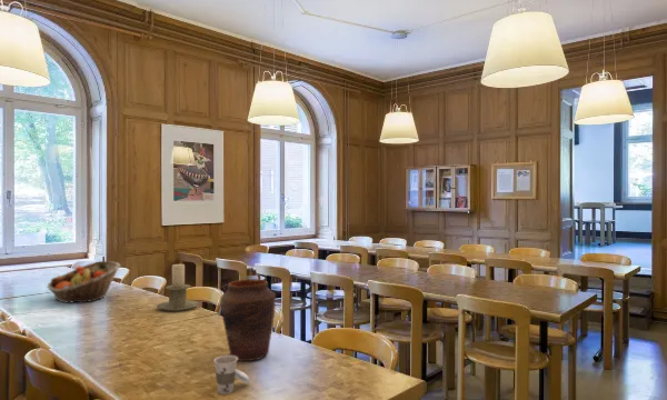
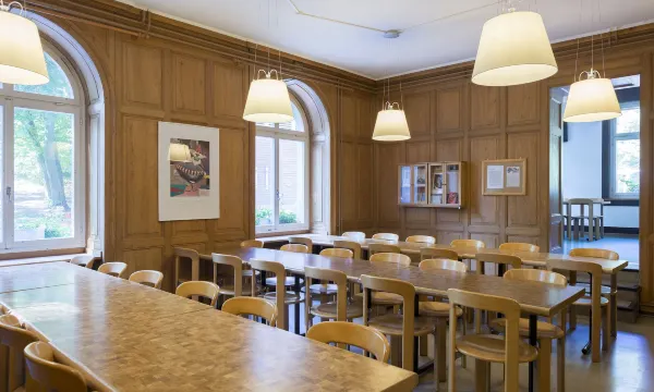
- candle holder [156,263,200,312]
- vase [219,278,277,362]
- fruit basket [47,260,121,304]
- cup [212,354,251,396]
